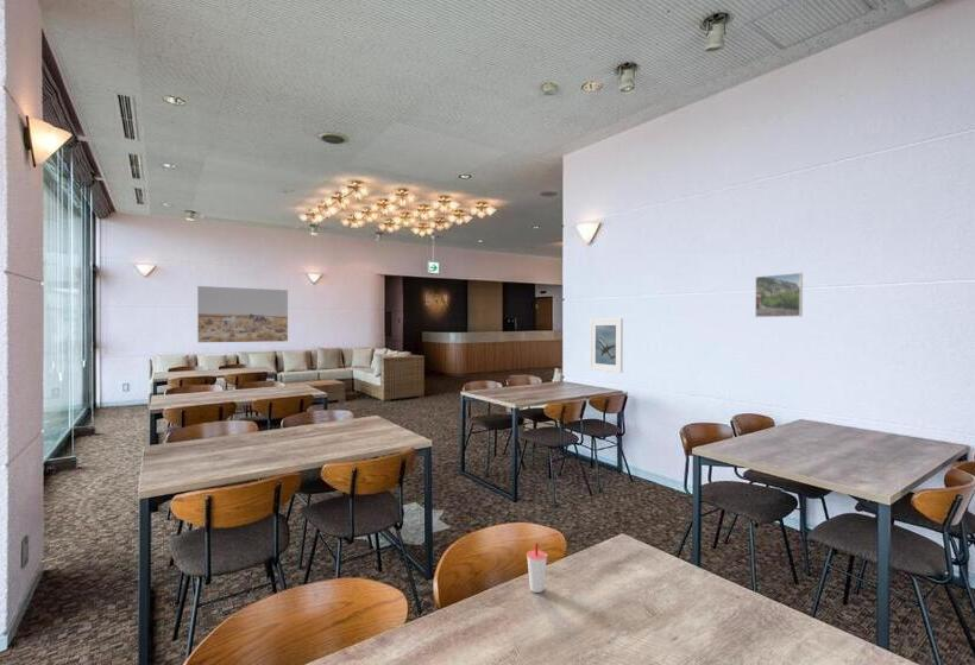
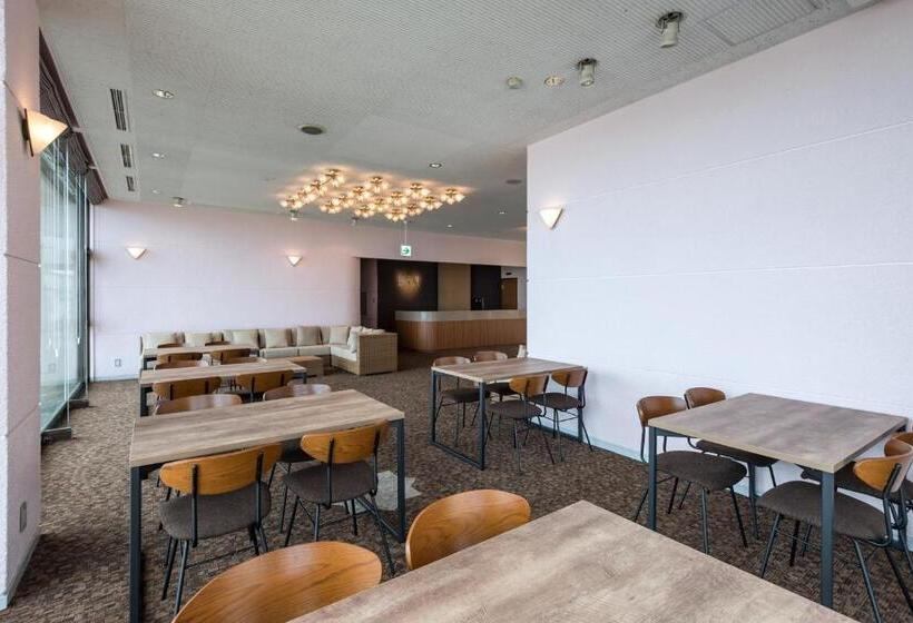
- wall art [196,285,289,343]
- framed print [754,272,804,318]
- cup [526,542,548,594]
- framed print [589,317,624,374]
